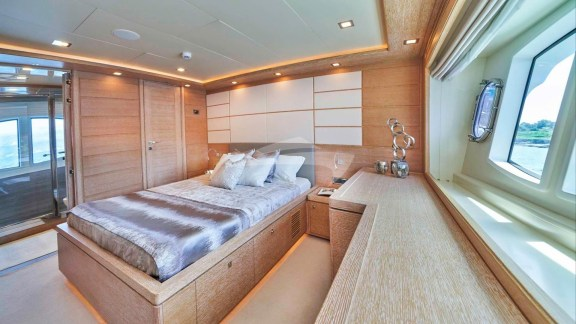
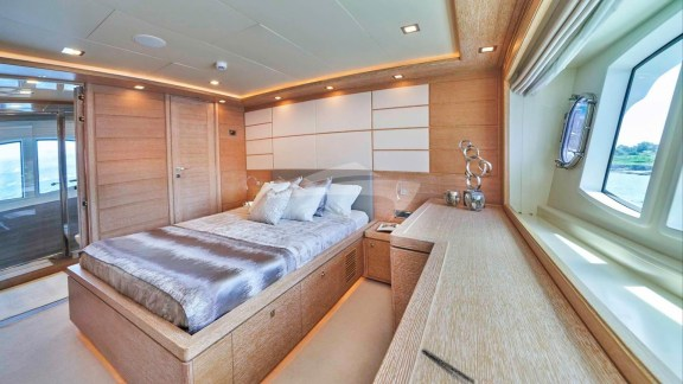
+ pen [421,347,475,384]
